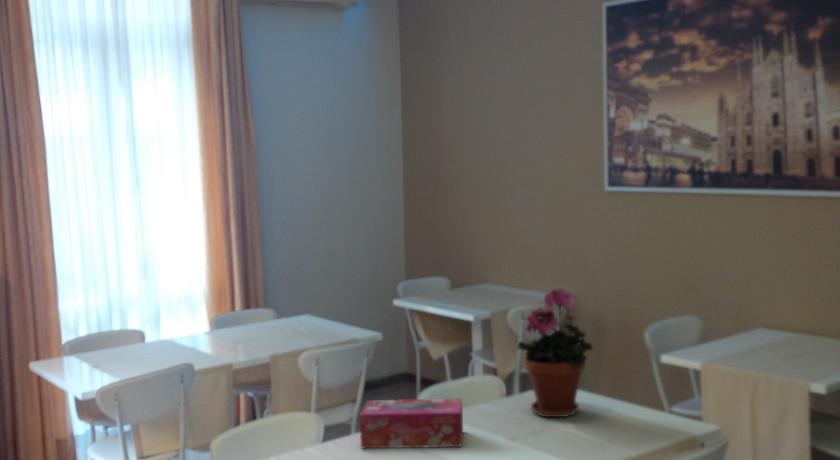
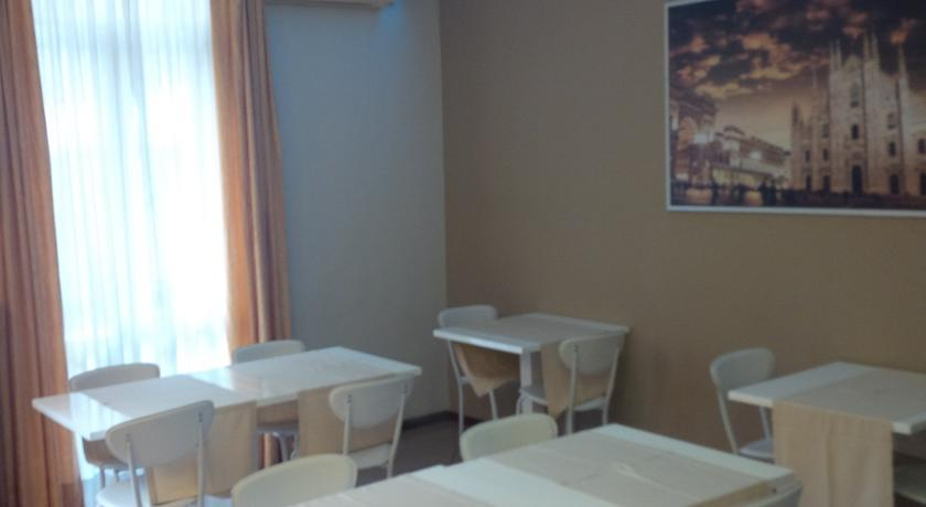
- tissue box [359,397,464,449]
- potted plant [516,286,594,418]
